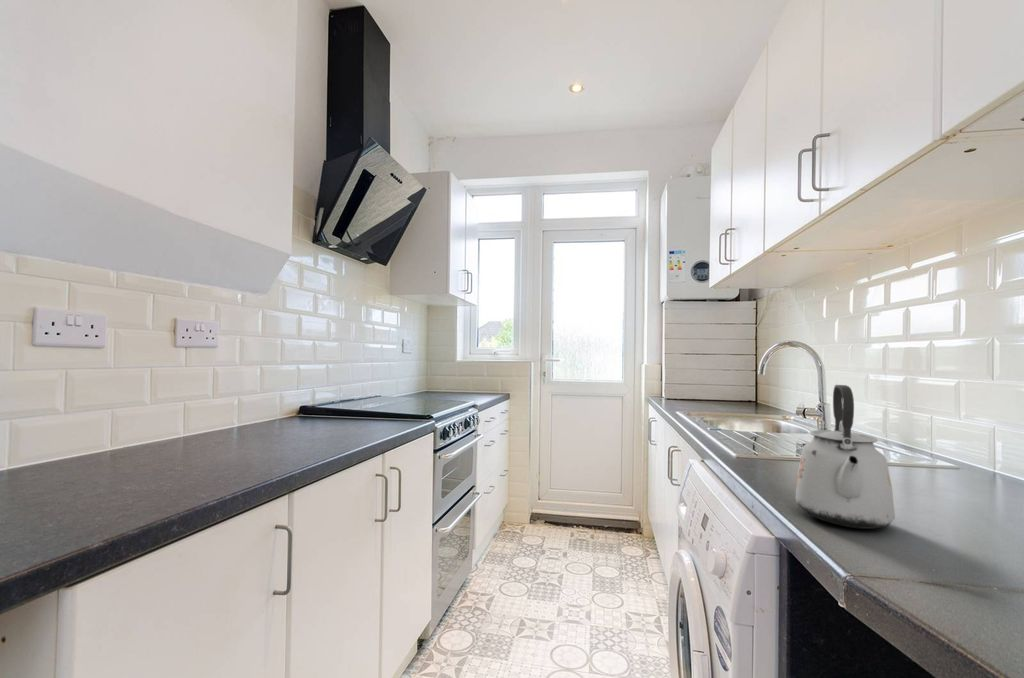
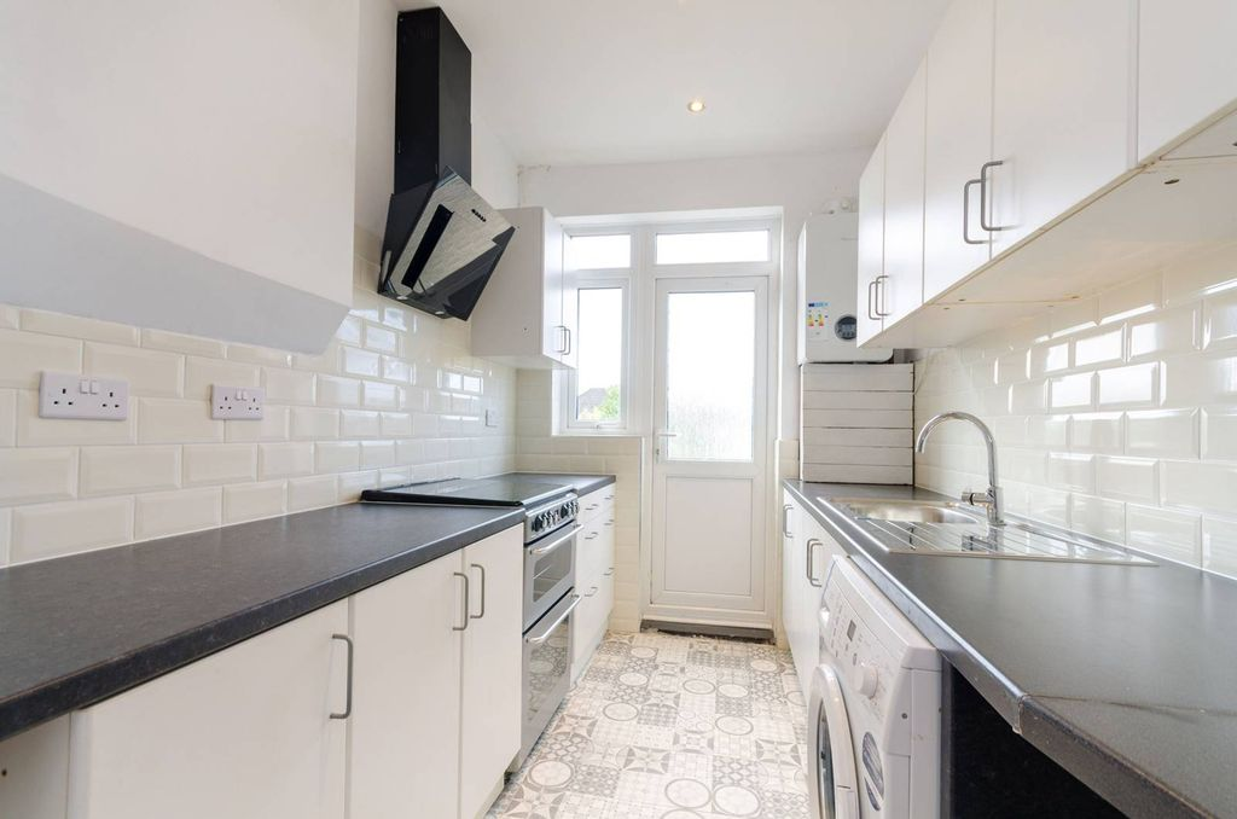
- kettle [794,384,896,530]
